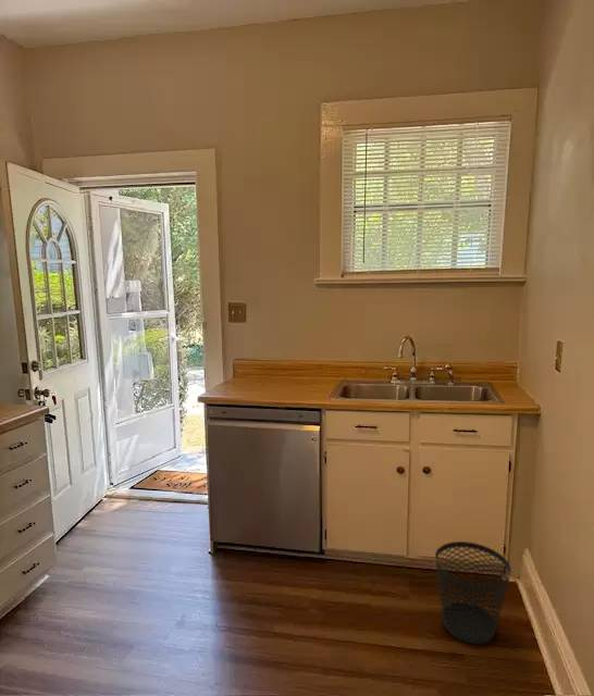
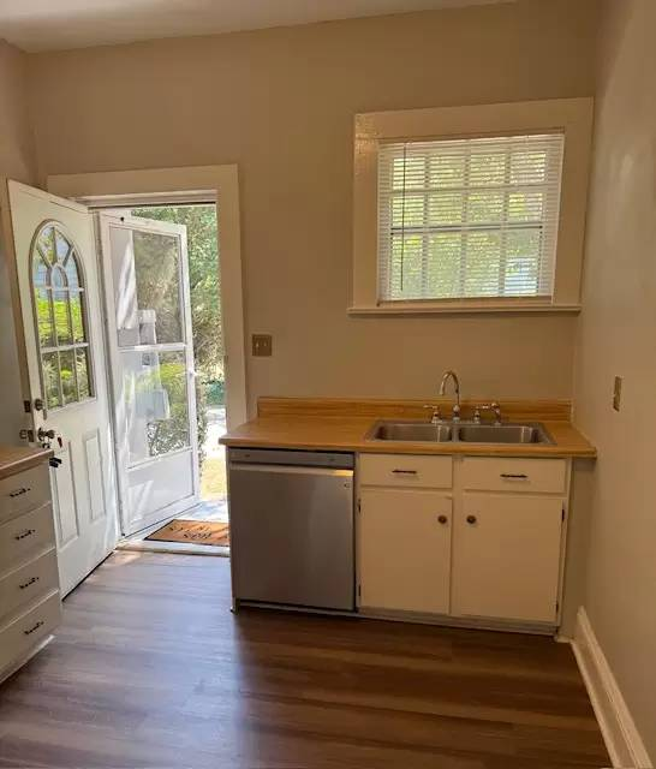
- wastebasket [434,540,512,645]
